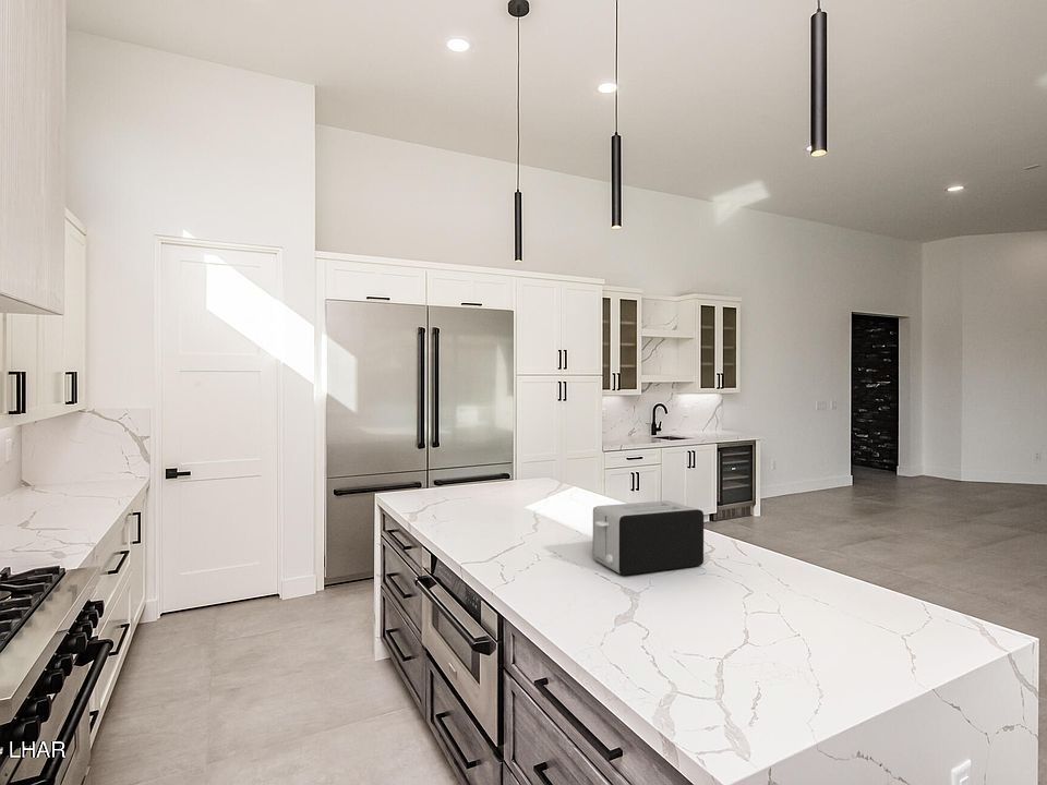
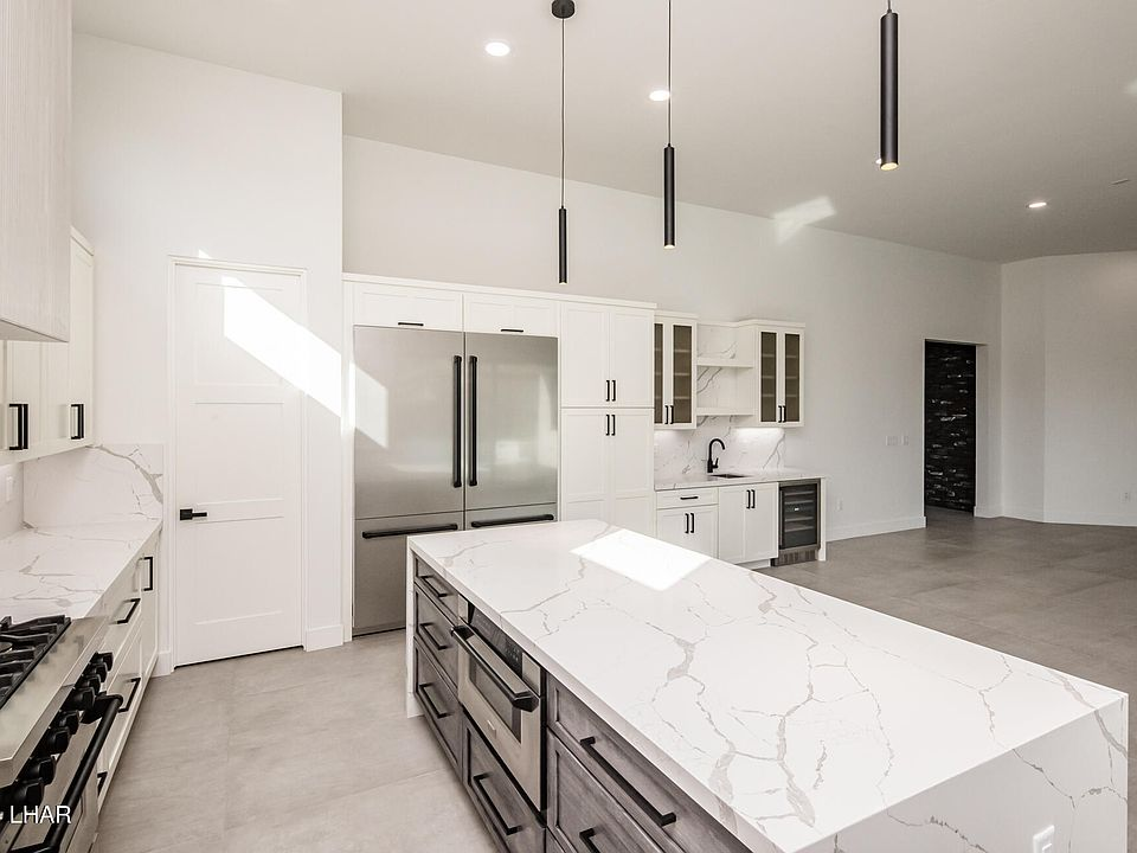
- toaster [592,499,705,576]
